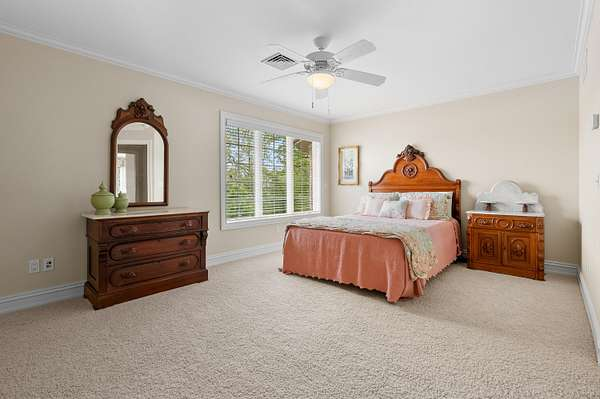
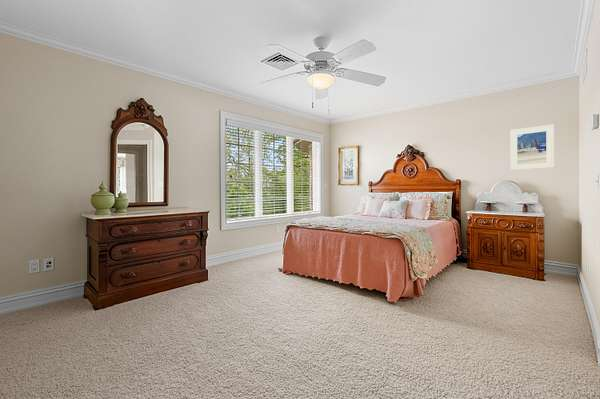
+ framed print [510,124,555,171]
